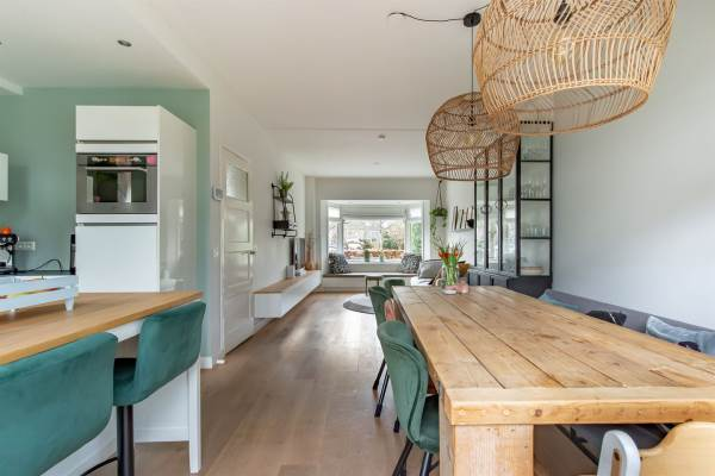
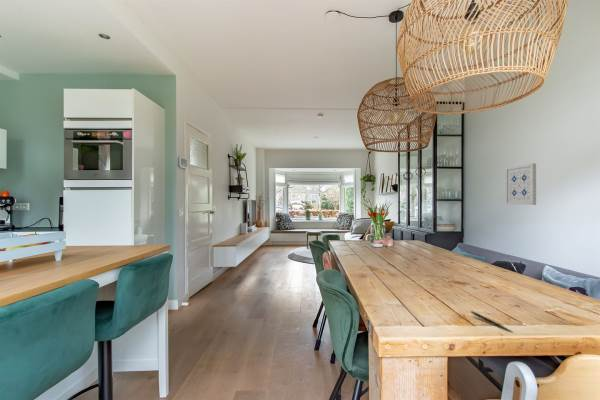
+ wall art [505,162,537,206]
+ pen [470,310,513,333]
